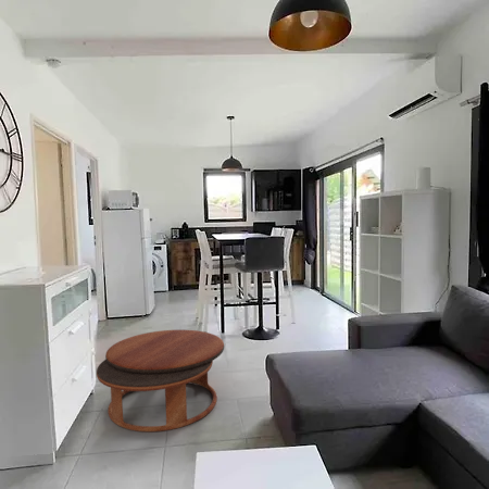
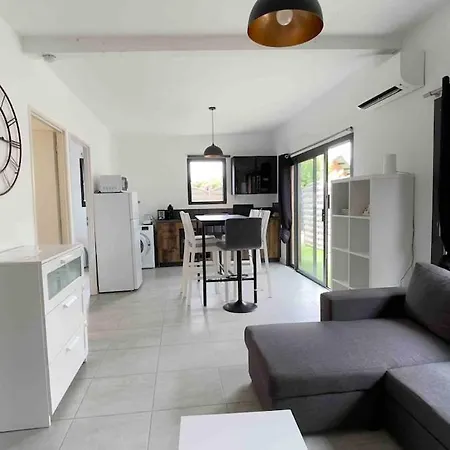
- coffee table [96,328,225,432]
